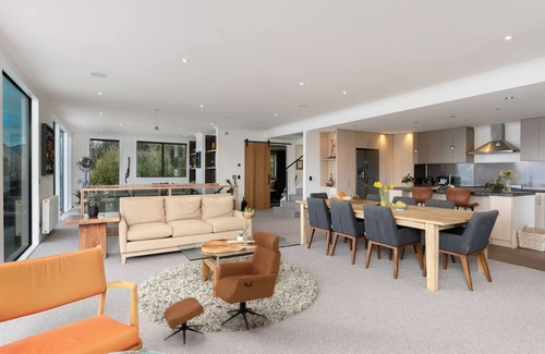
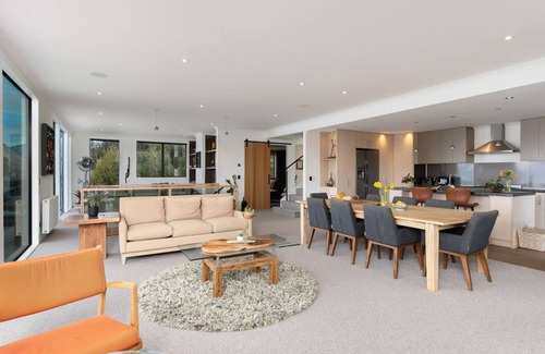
- armchair [162,230,282,345]
